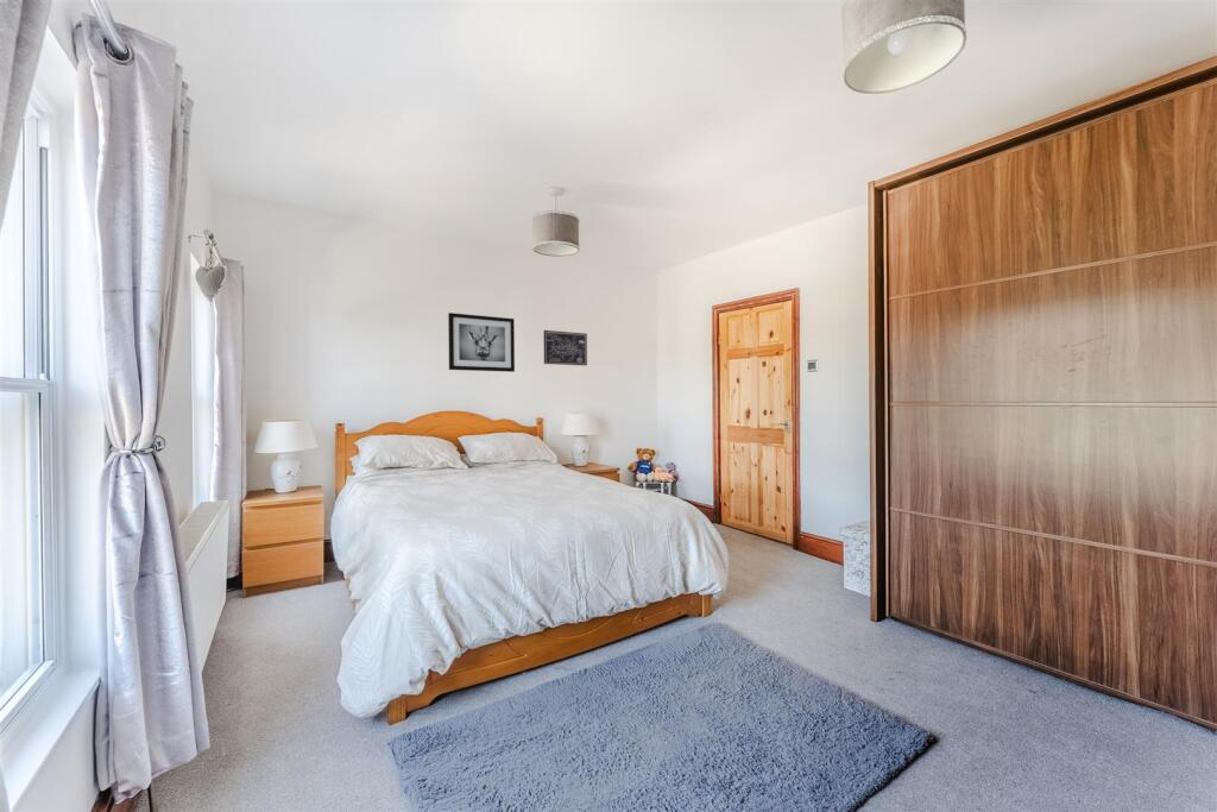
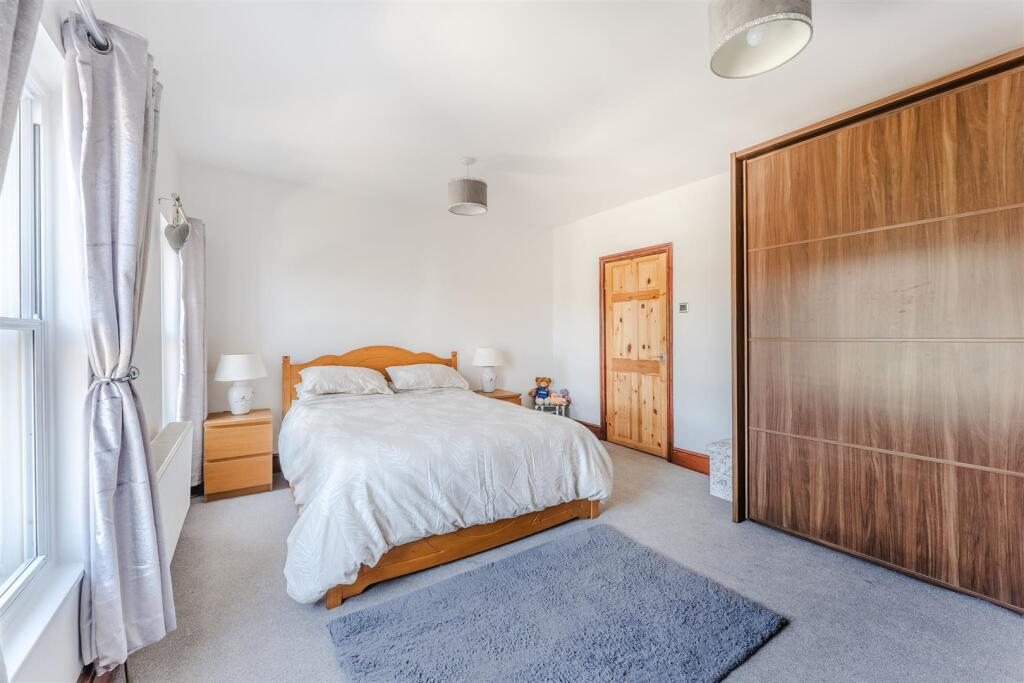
- wall art [447,311,516,373]
- wall art [543,329,588,366]
